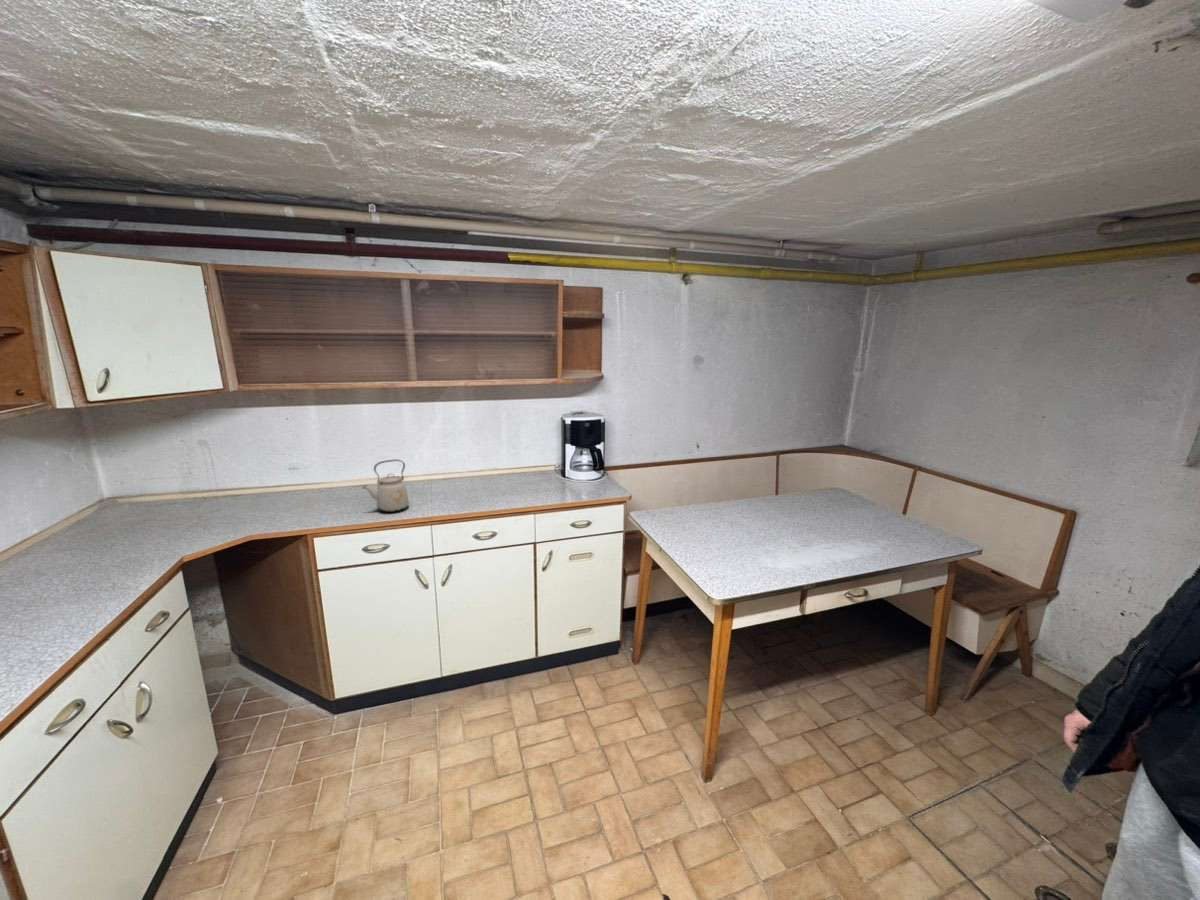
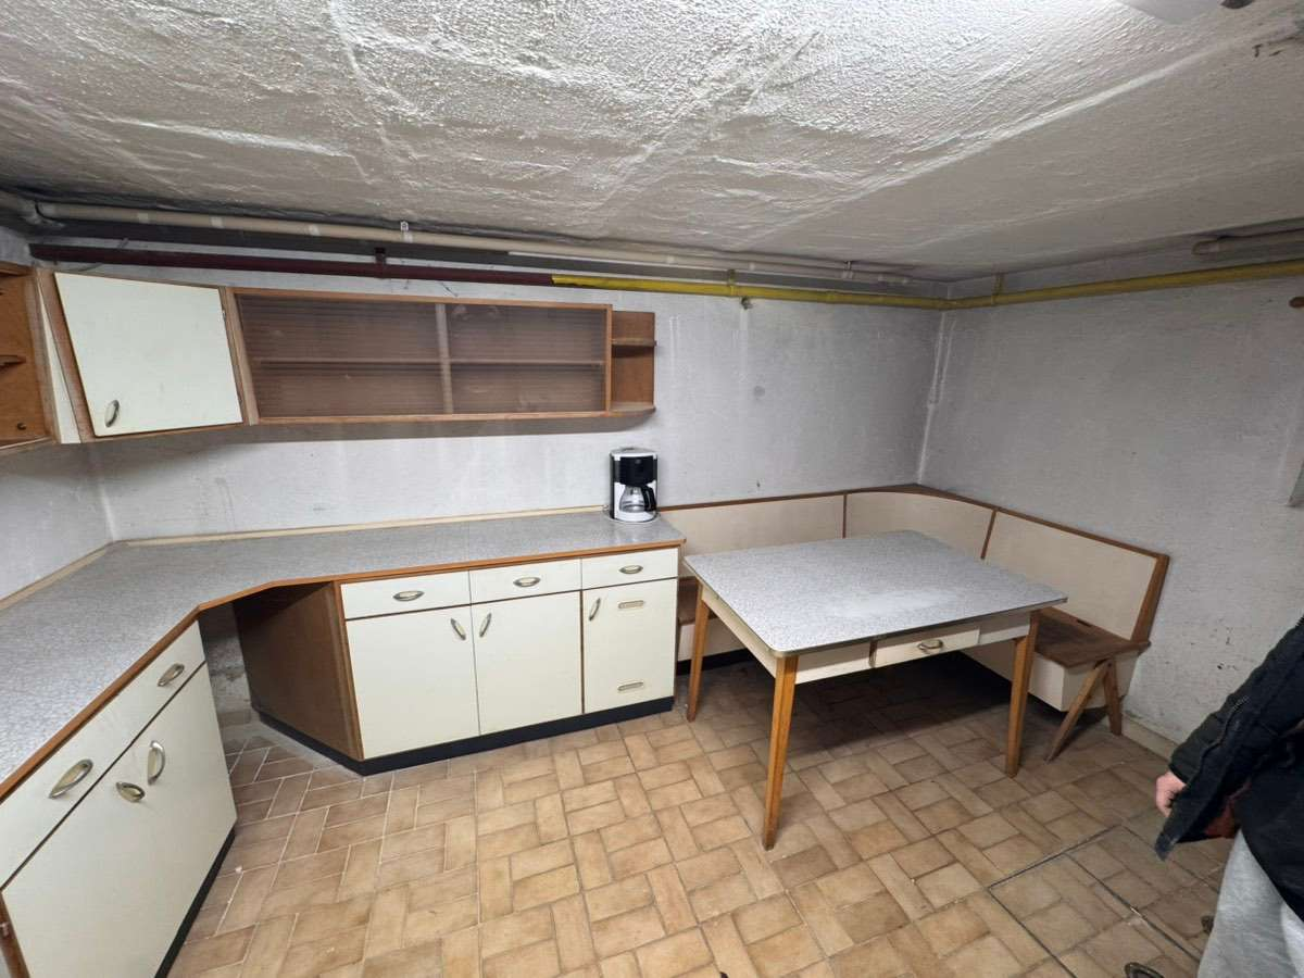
- kettle [362,459,410,513]
